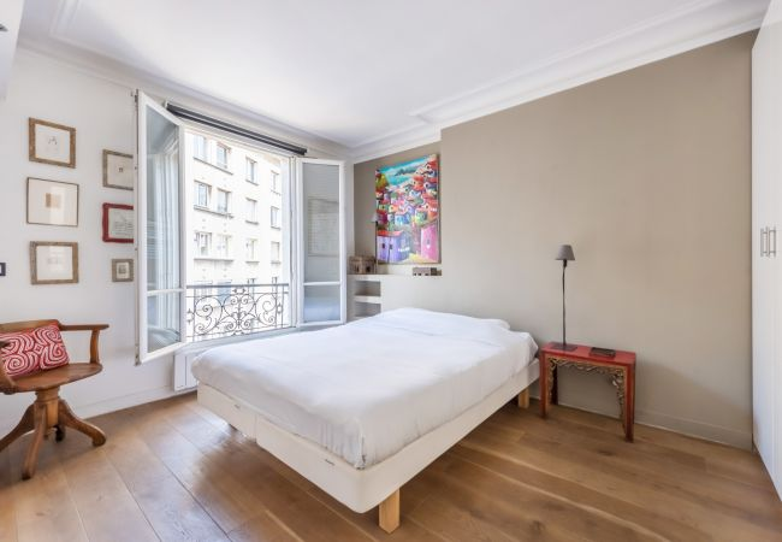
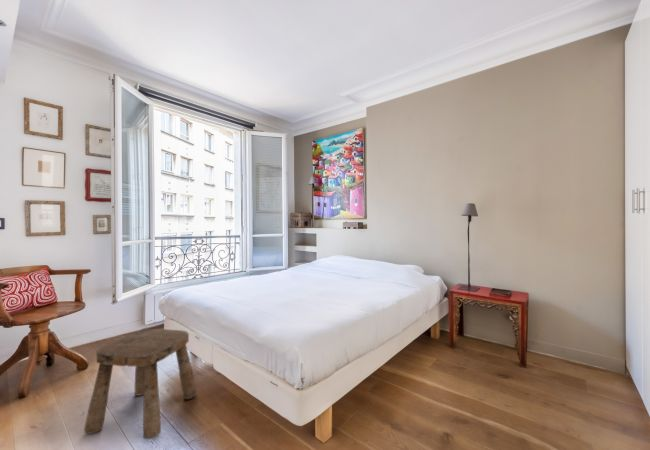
+ stool [83,328,198,440]
